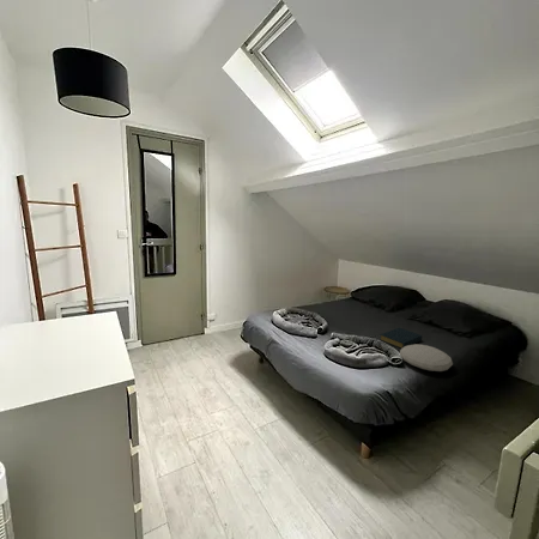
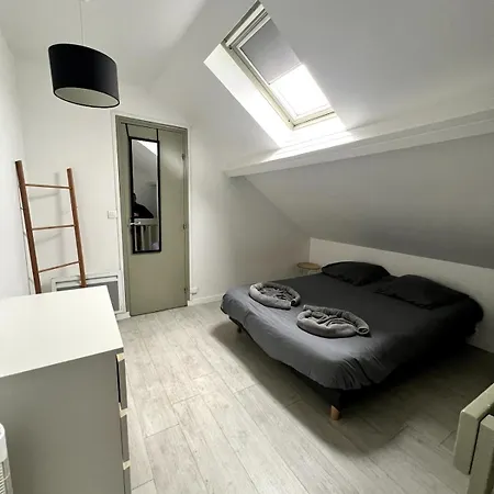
- cushion [399,343,454,373]
- hardback book [378,327,423,350]
